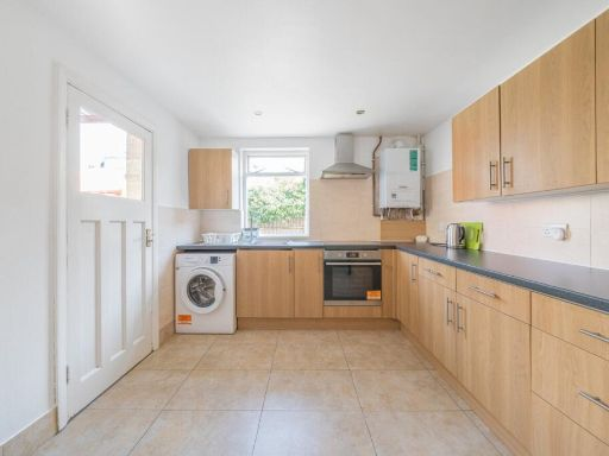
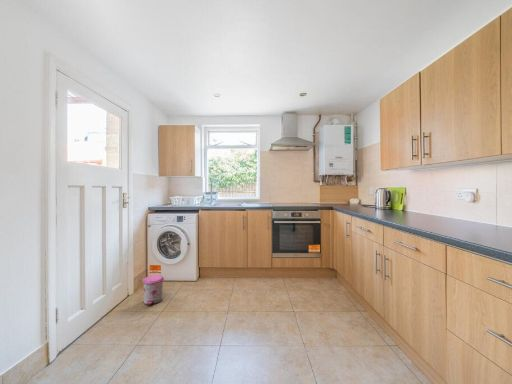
+ trash can [141,274,165,307]
